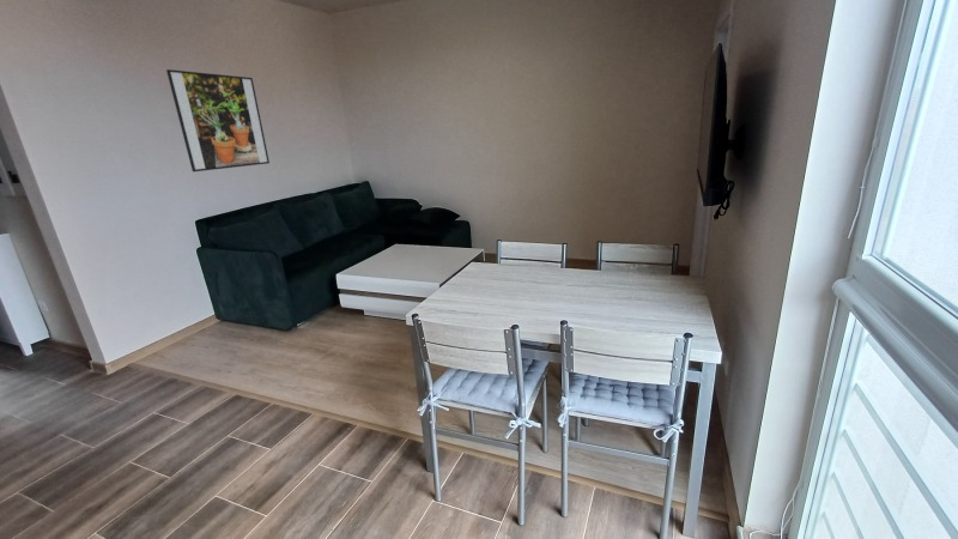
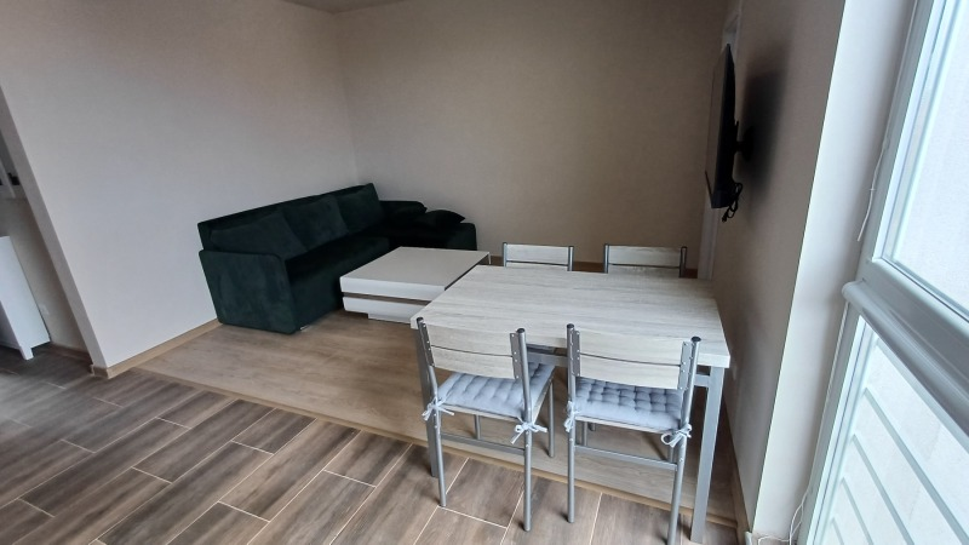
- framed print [165,68,271,172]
